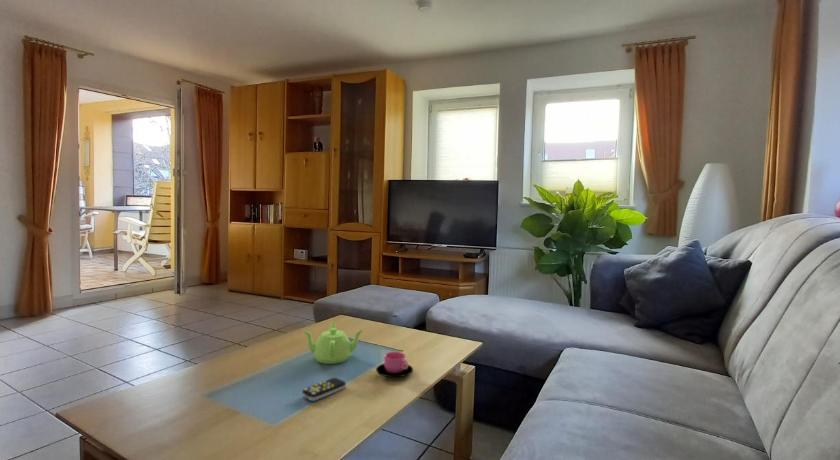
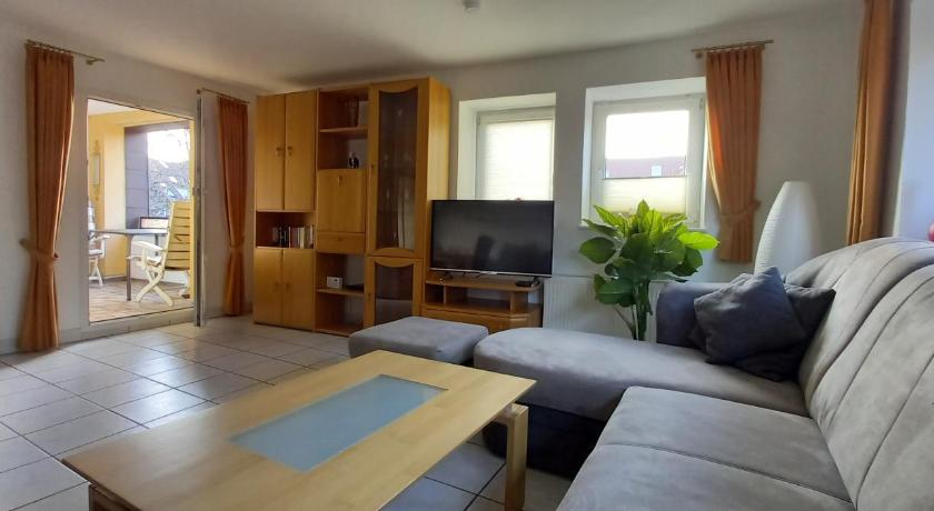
- remote control [301,377,347,402]
- cup [375,351,414,378]
- teapot [302,321,365,365]
